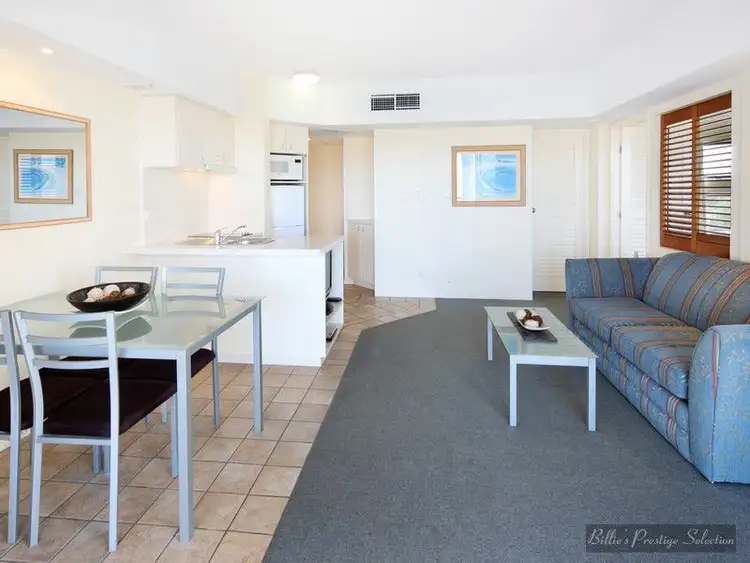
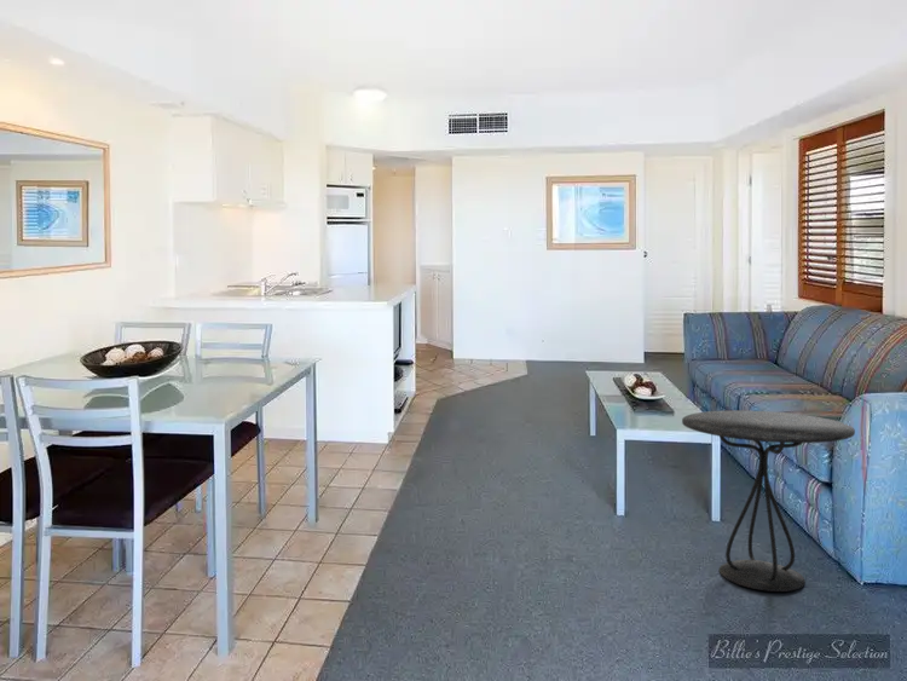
+ side table [681,409,856,593]
